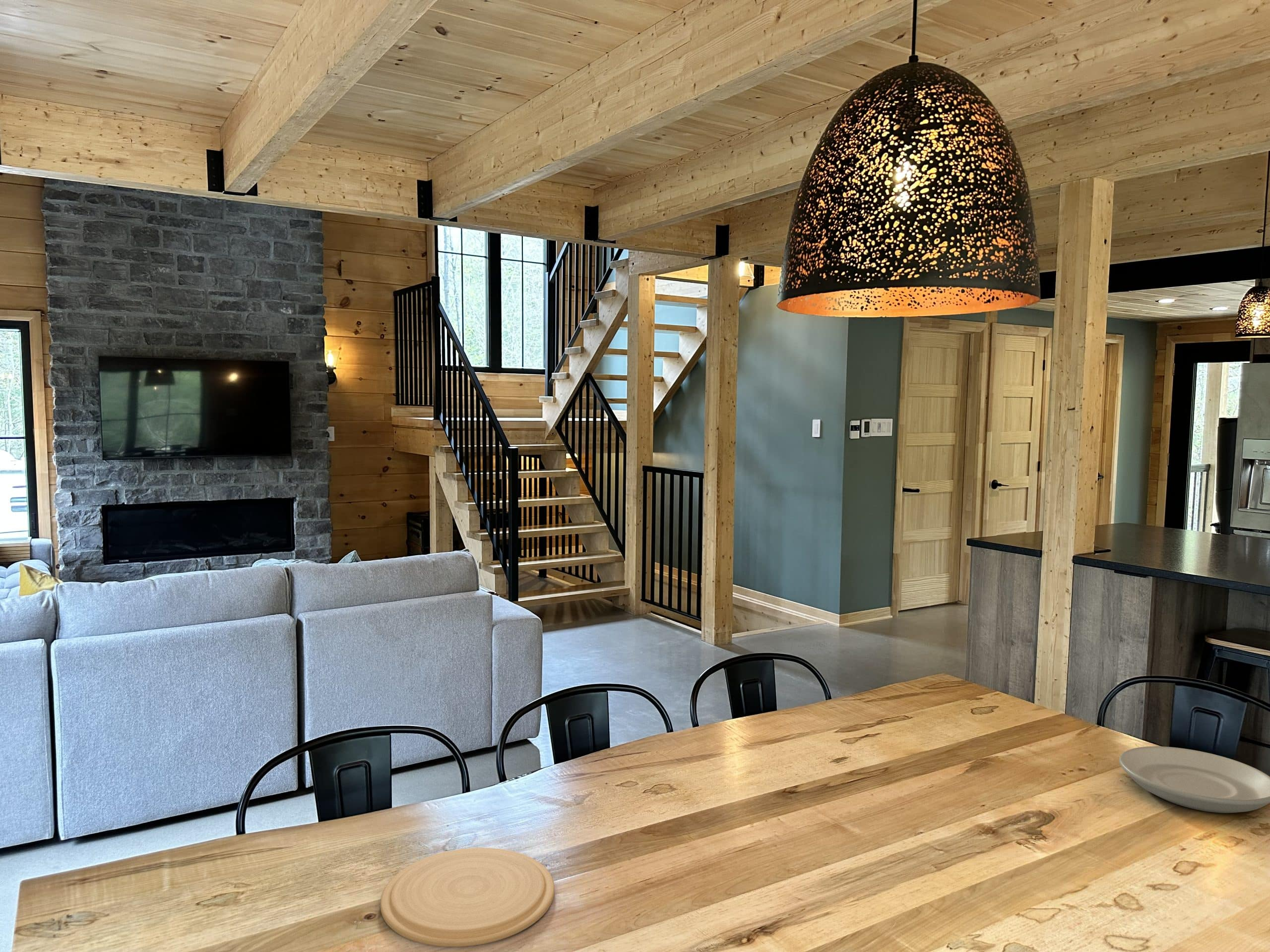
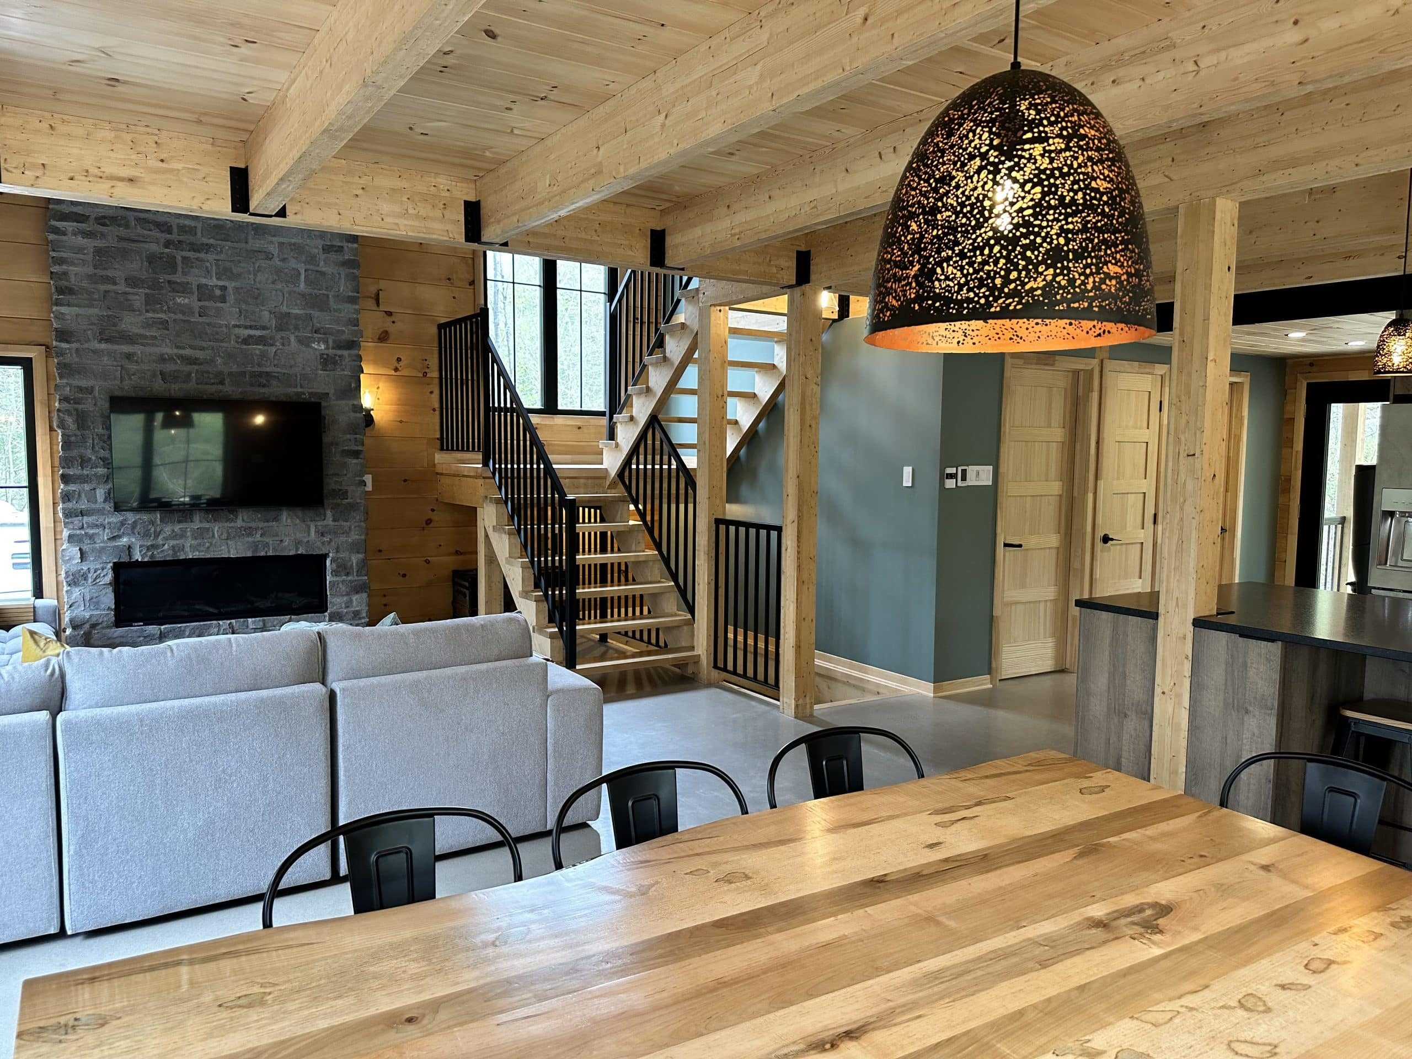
- plate [1119,746,1270,814]
- plate [380,847,555,947]
